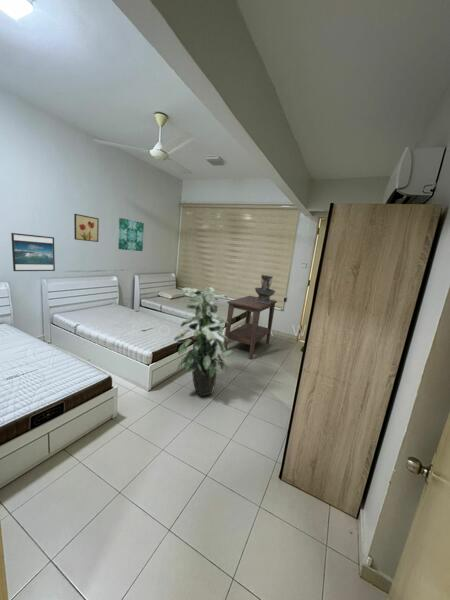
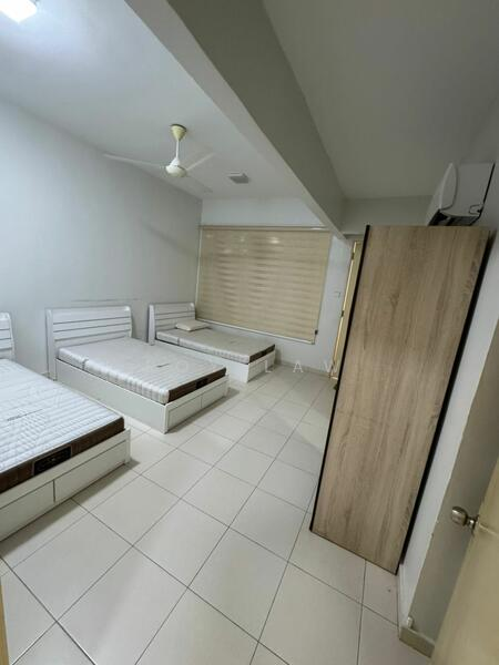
- wall art [117,217,145,252]
- decorative urn [254,274,277,304]
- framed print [10,232,56,272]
- side table [223,295,278,360]
- wall art [73,213,100,243]
- indoor plant [173,286,235,397]
